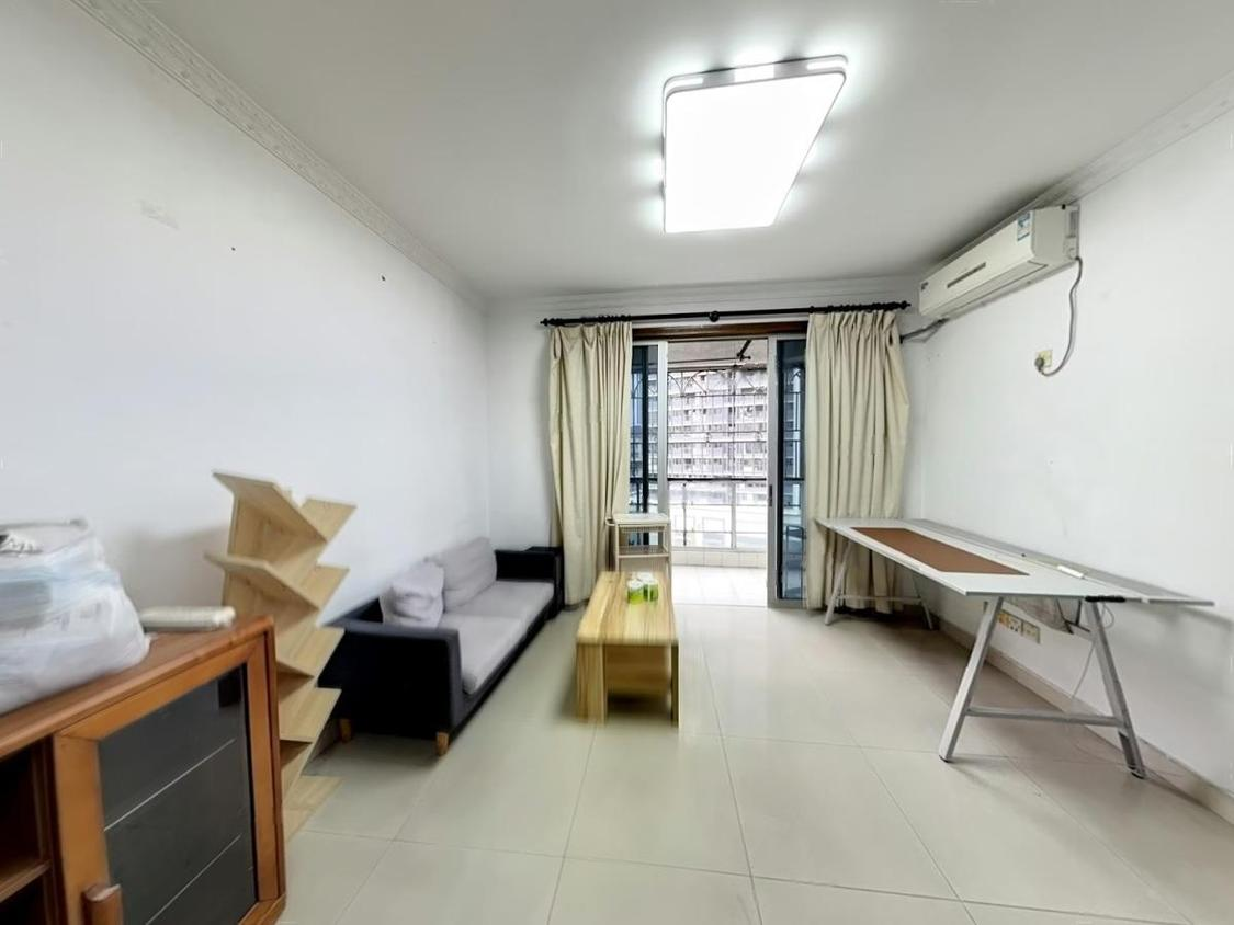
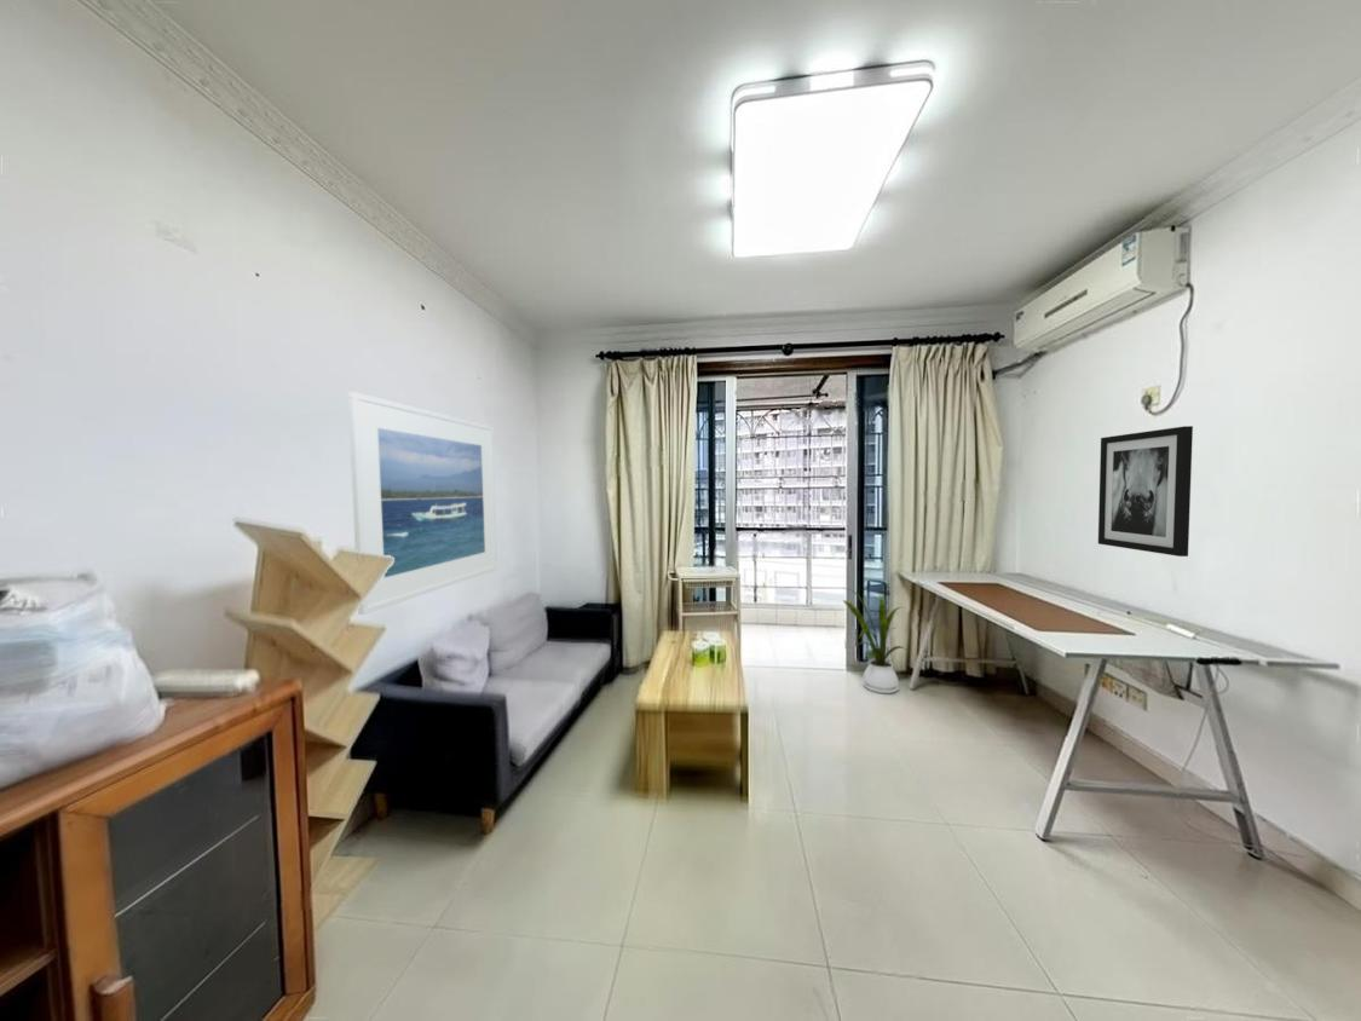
+ house plant [841,587,910,694]
+ wall art [1097,425,1194,558]
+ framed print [347,391,498,616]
